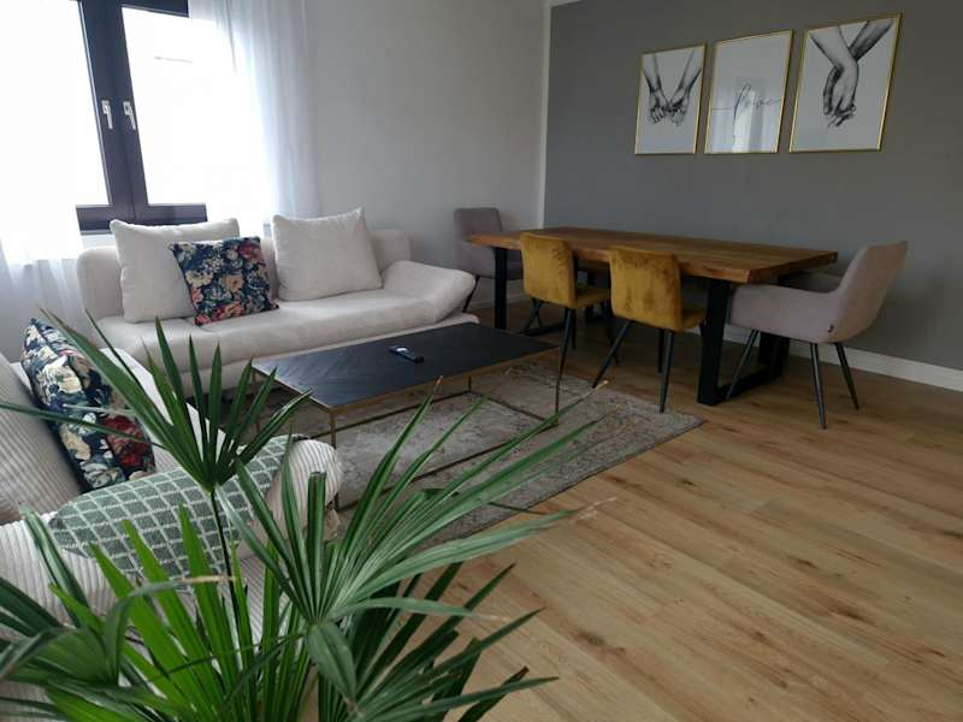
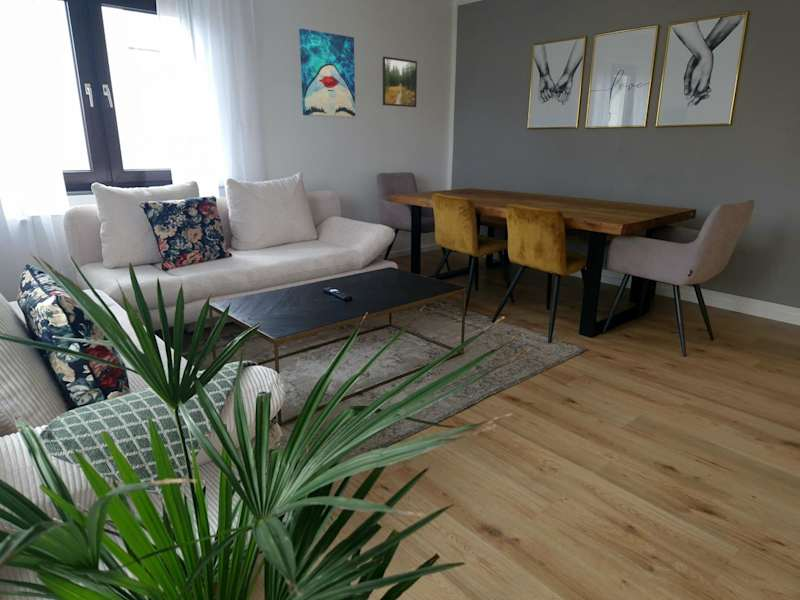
+ wall art [298,28,356,118]
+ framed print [382,56,418,108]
